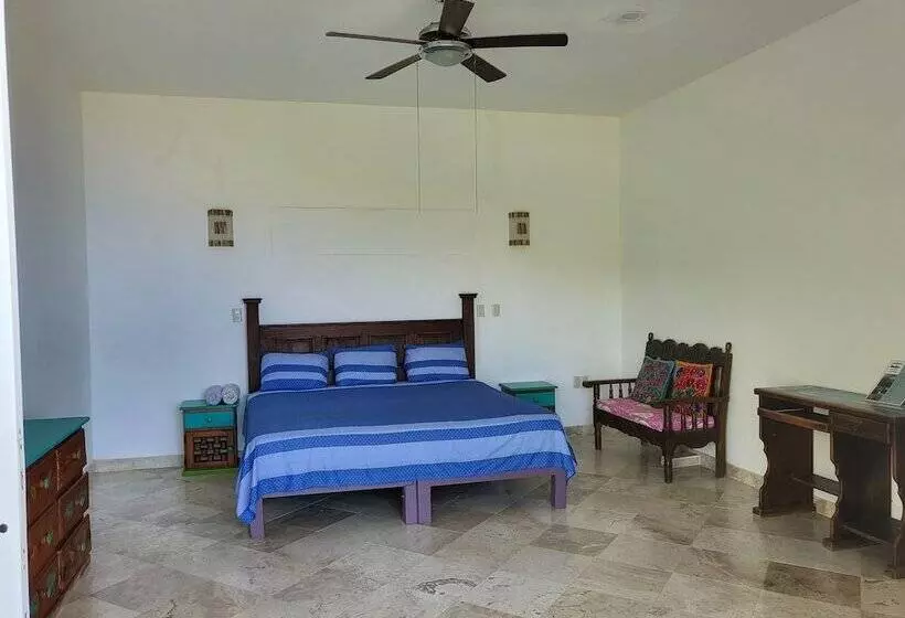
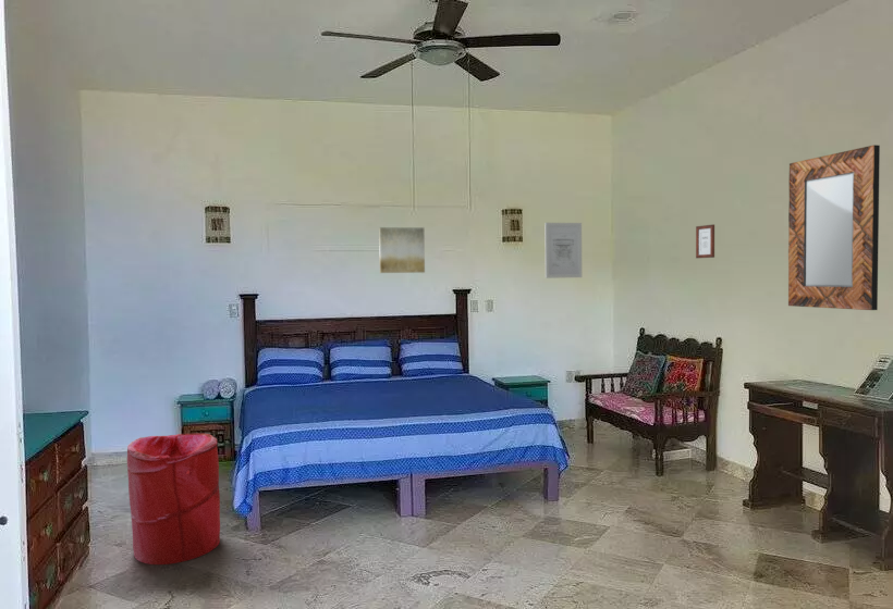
+ wall art [543,222,583,279]
+ wall art [378,226,426,274]
+ picture frame [695,223,715,259]
+ home mirror [787,144,881,311]
+ laundry hamper [126,432,221,566]
